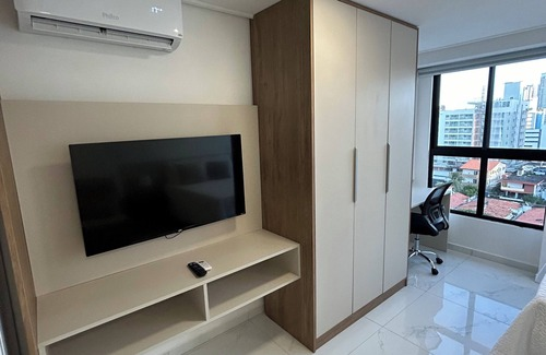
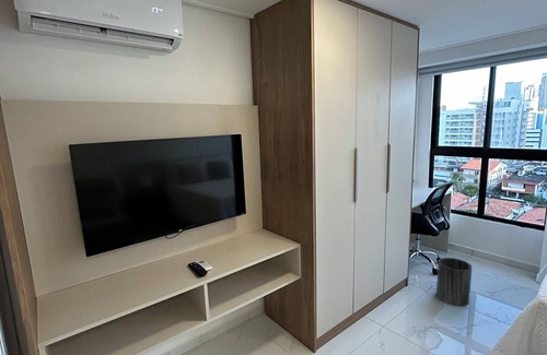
+ trash can [435,257,473,307]
